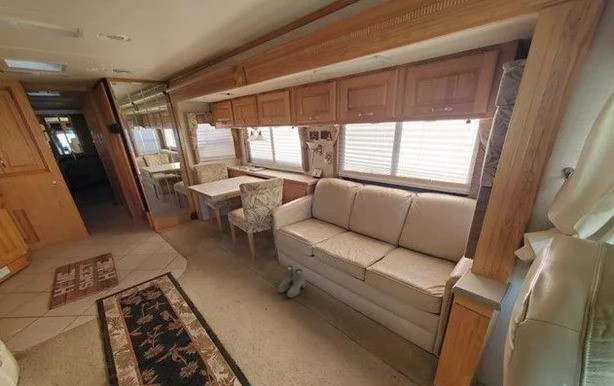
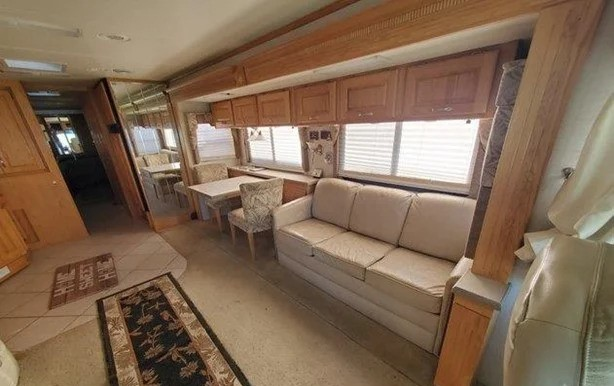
- boots [277,265,306,299]
